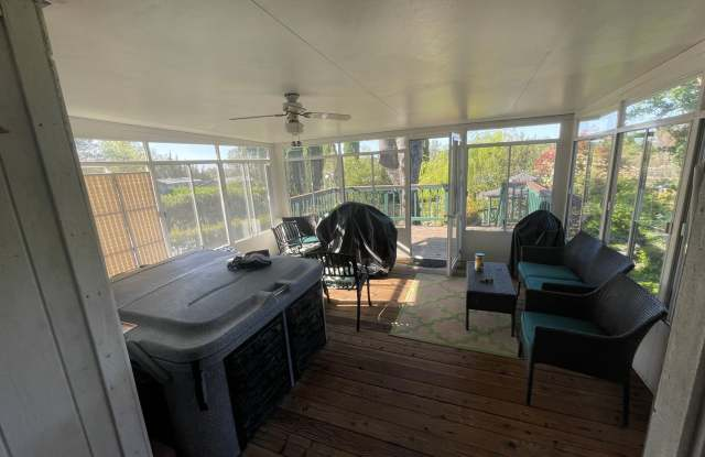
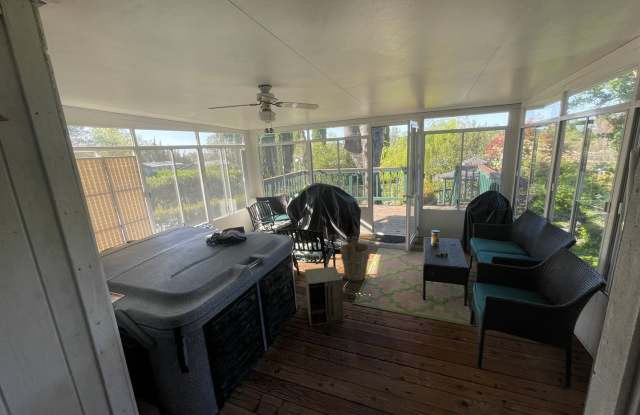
+ bucket [339,236,371,282]
+ speaker [304,265,345,327]
